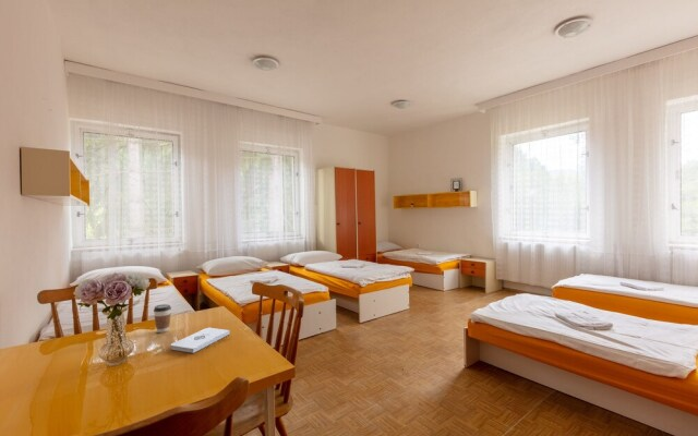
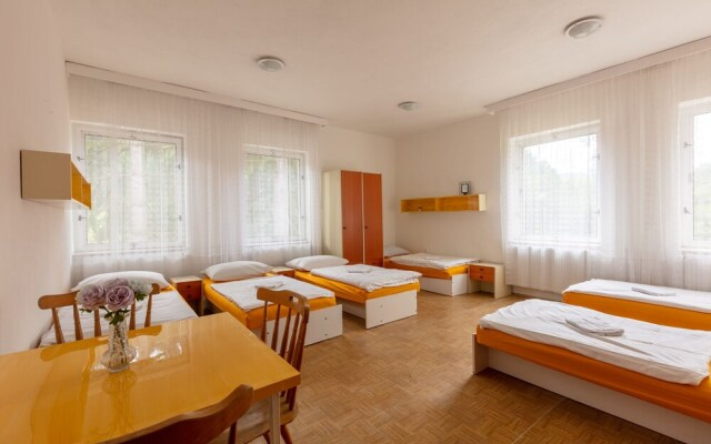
- coffee cup [153,303,172,334]
- notepad [170,327,231,354]
